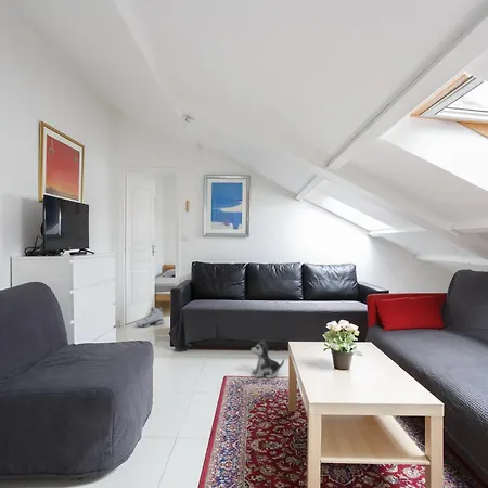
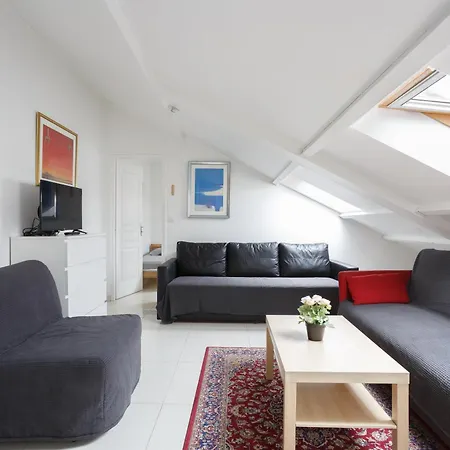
- sneaker [134,306,165,328]
- plush toy [249,338,285,380]
